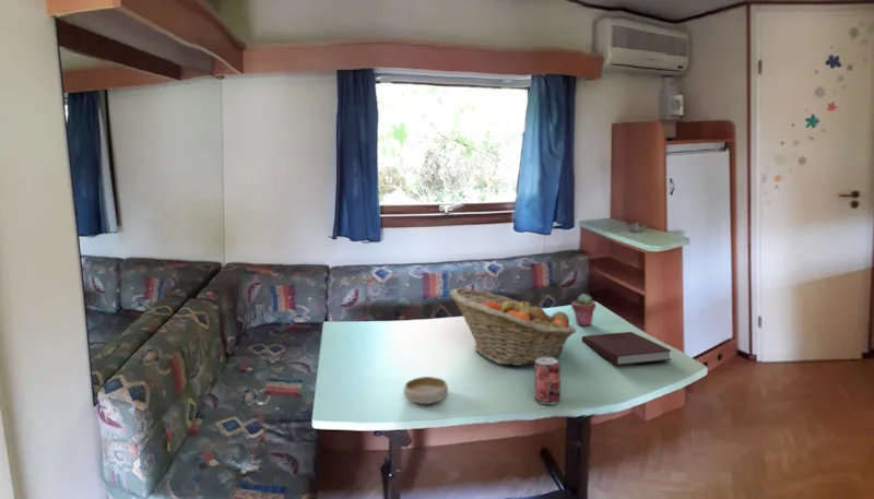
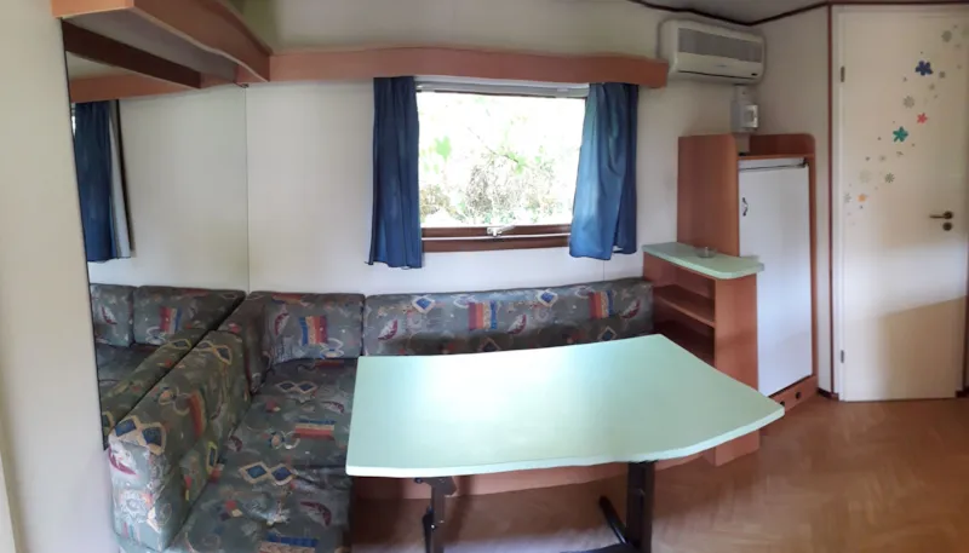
- potted succulent [570,293,597,326]
- bowl [403,376,449,405]
- beverage can [533,357,562,406]
- notebook [581,331,673,367]
- fruit basket [449,287,577,367]
